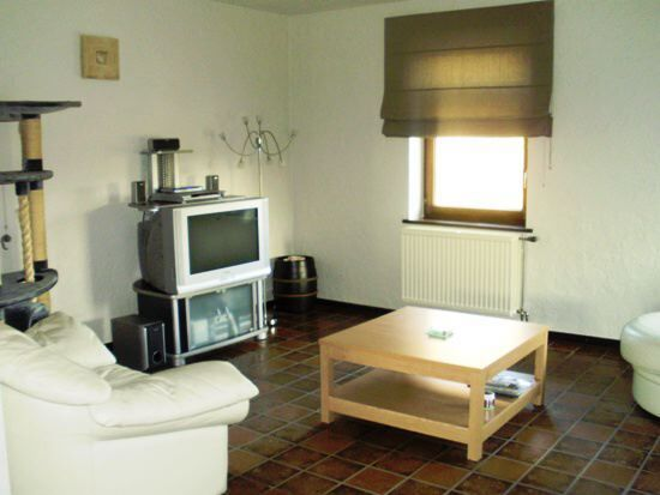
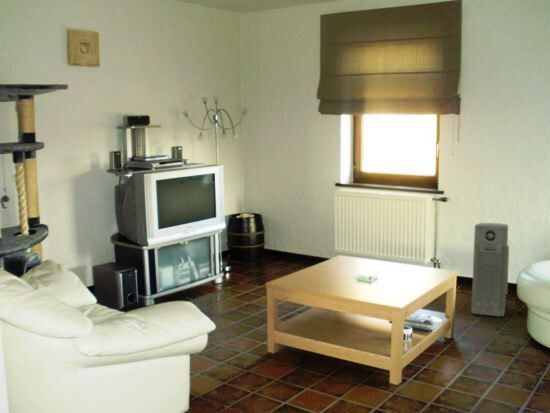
+ air purifier [470,222,510,317]
